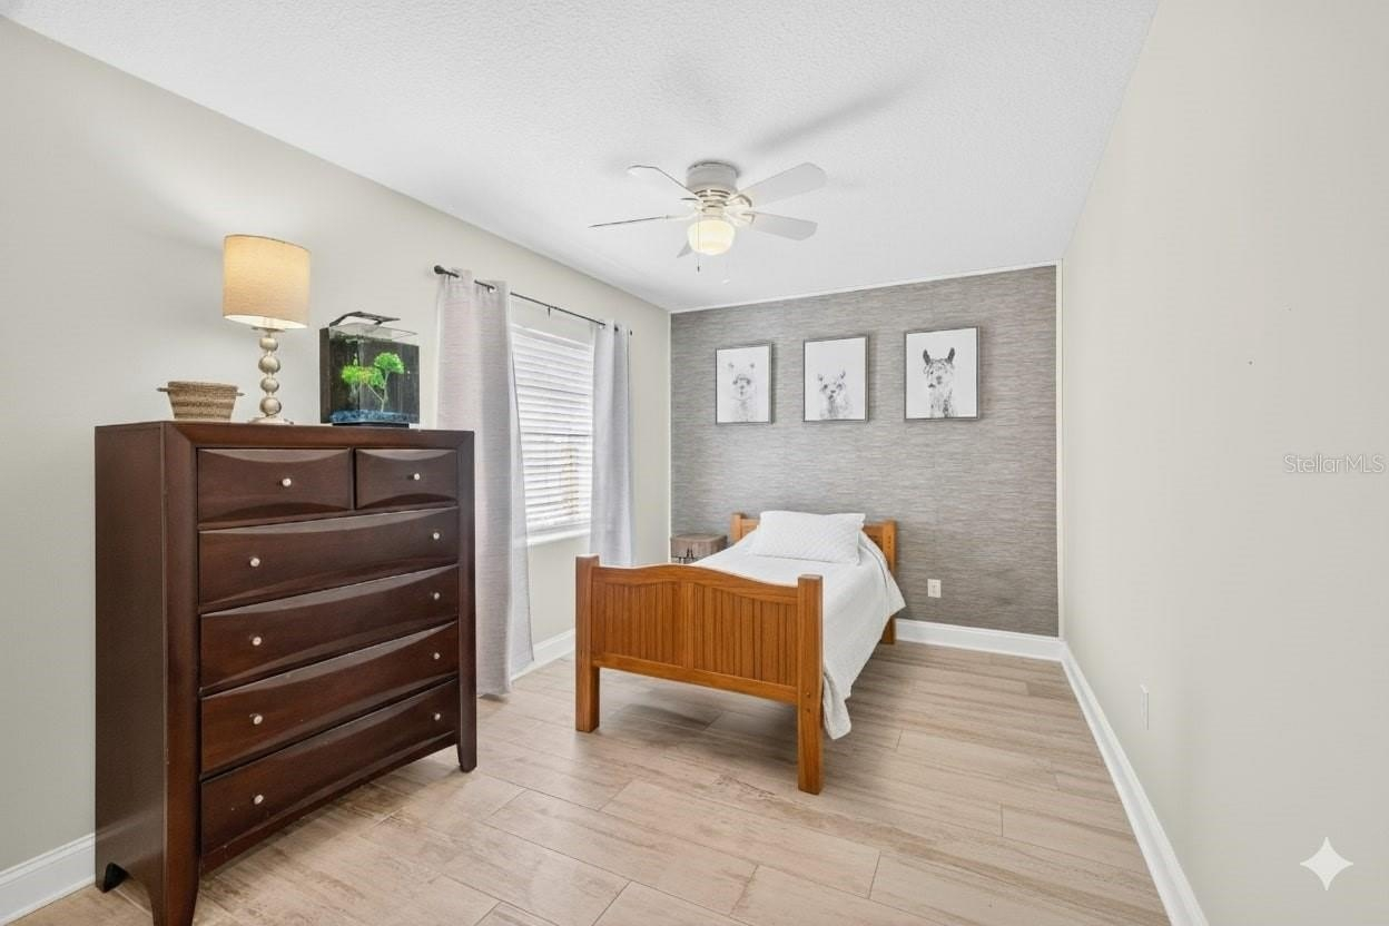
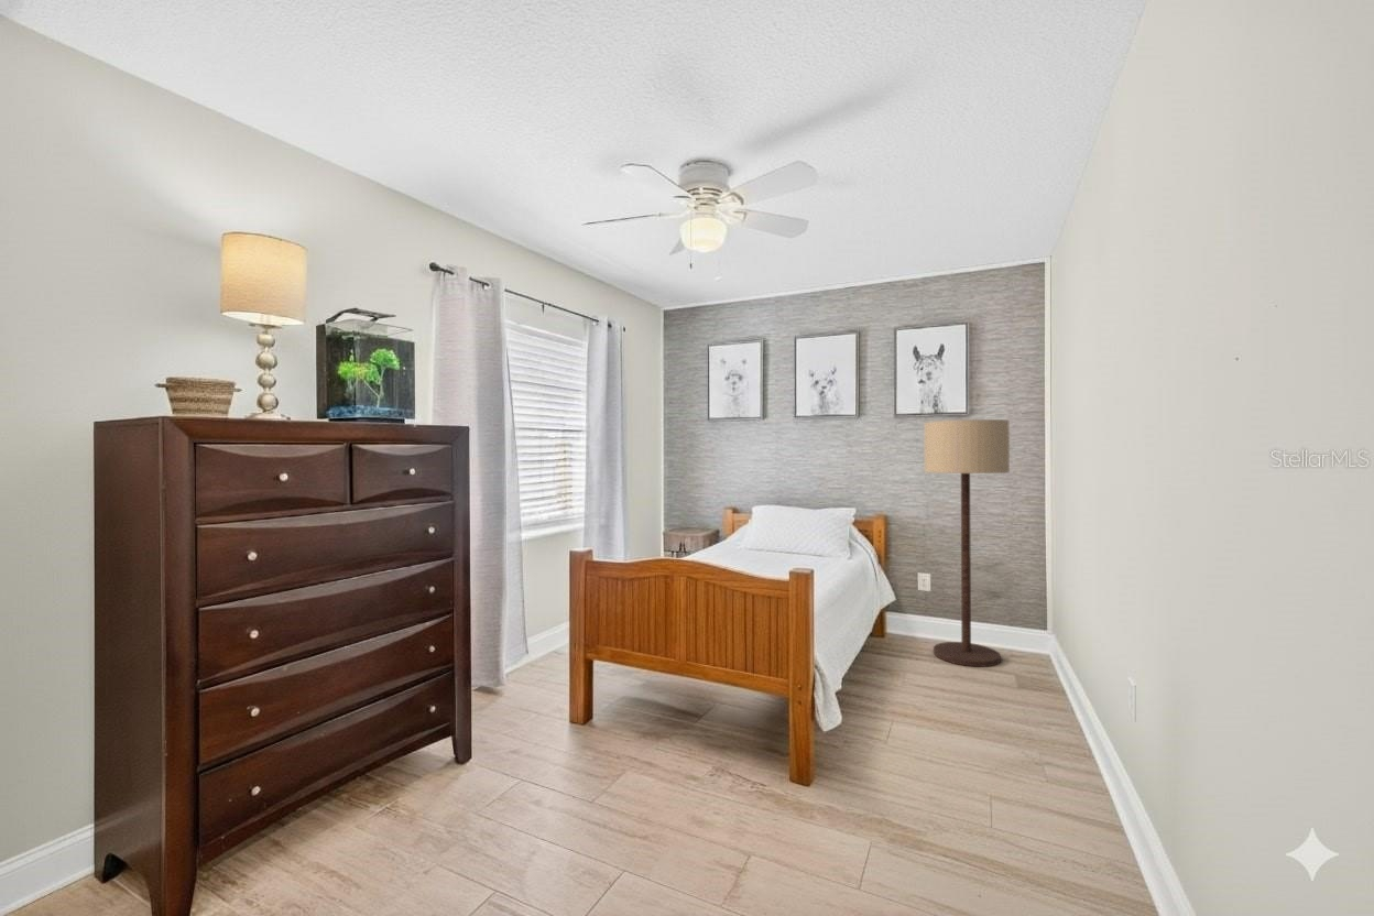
+ floor lamp [923,418,1011,668]
